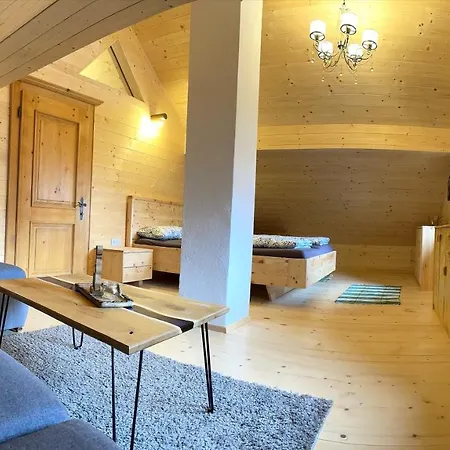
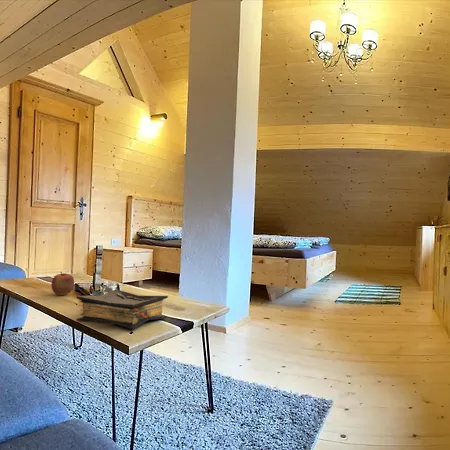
+ apple [51,271,75,296]
+ book [76,288,169,330]
